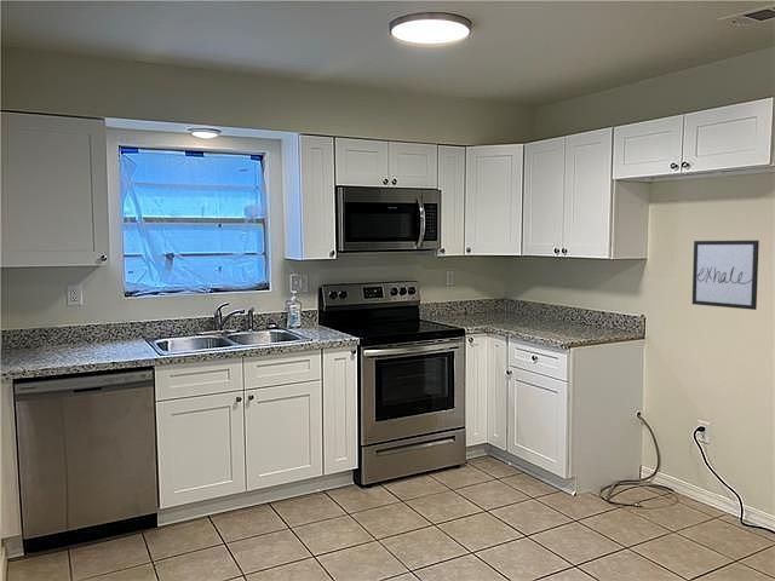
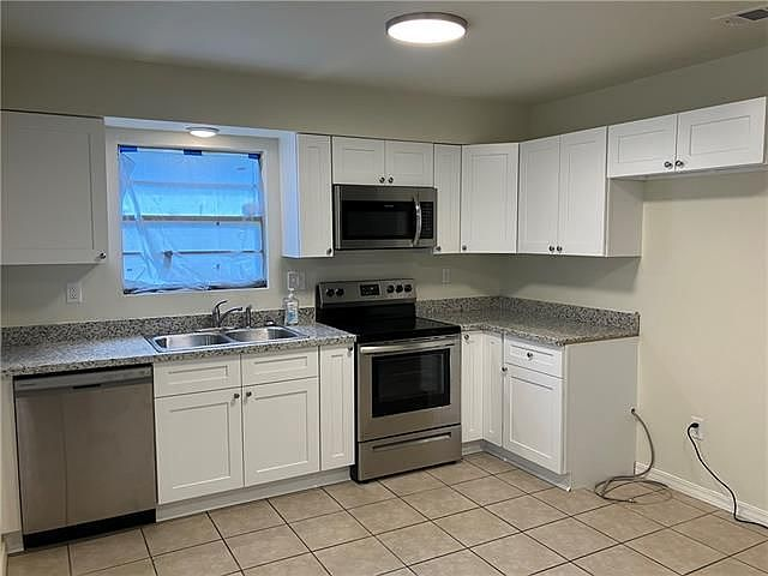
- wall art [691,240,760,311]
